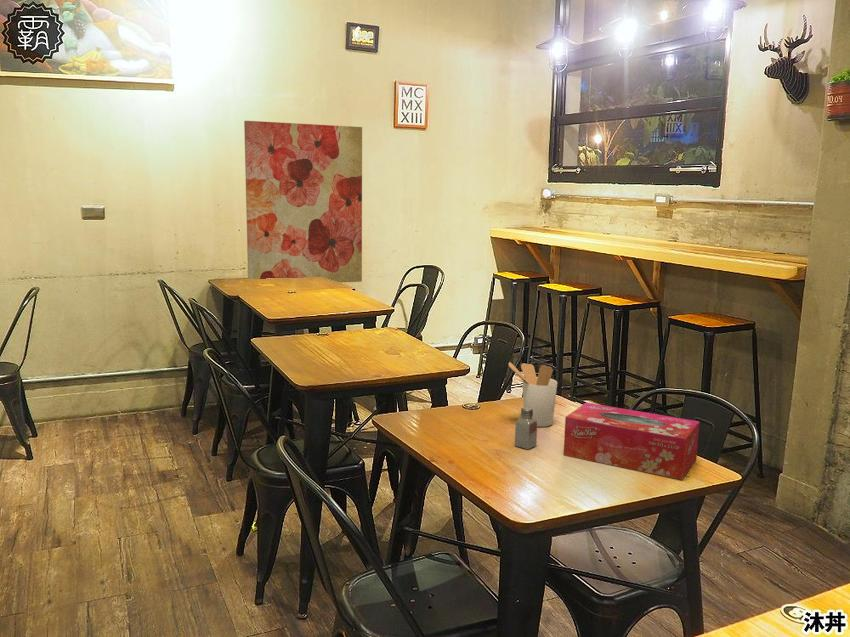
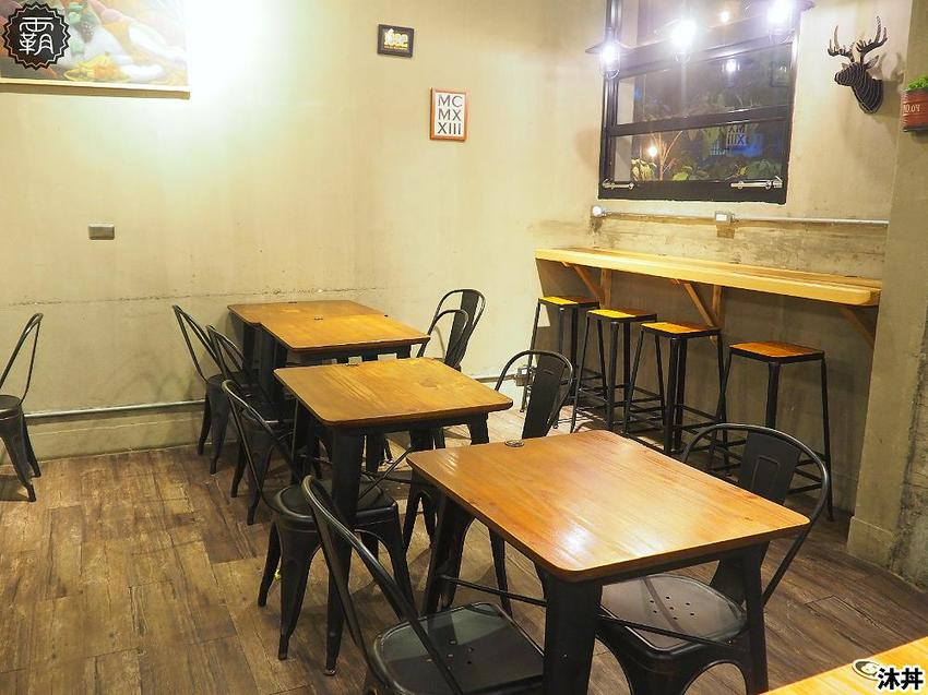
- wall art [243,120,363,283]
- tissue box [563,402,700,481]
- utensil holder [507,361,558,428]
- saltshaker [514,407,538,450]
